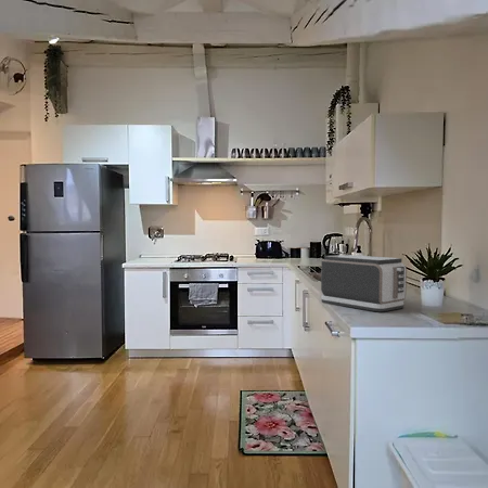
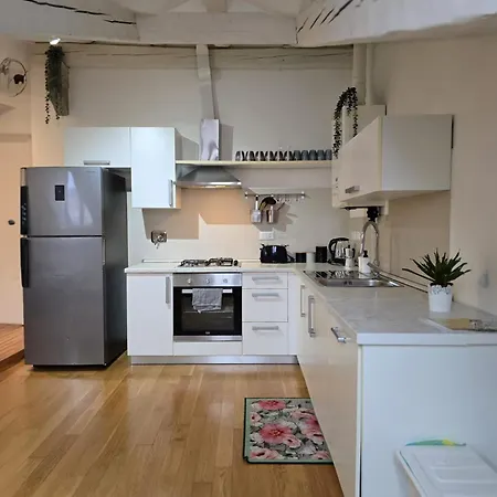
- toaster [320,254,408,313]
